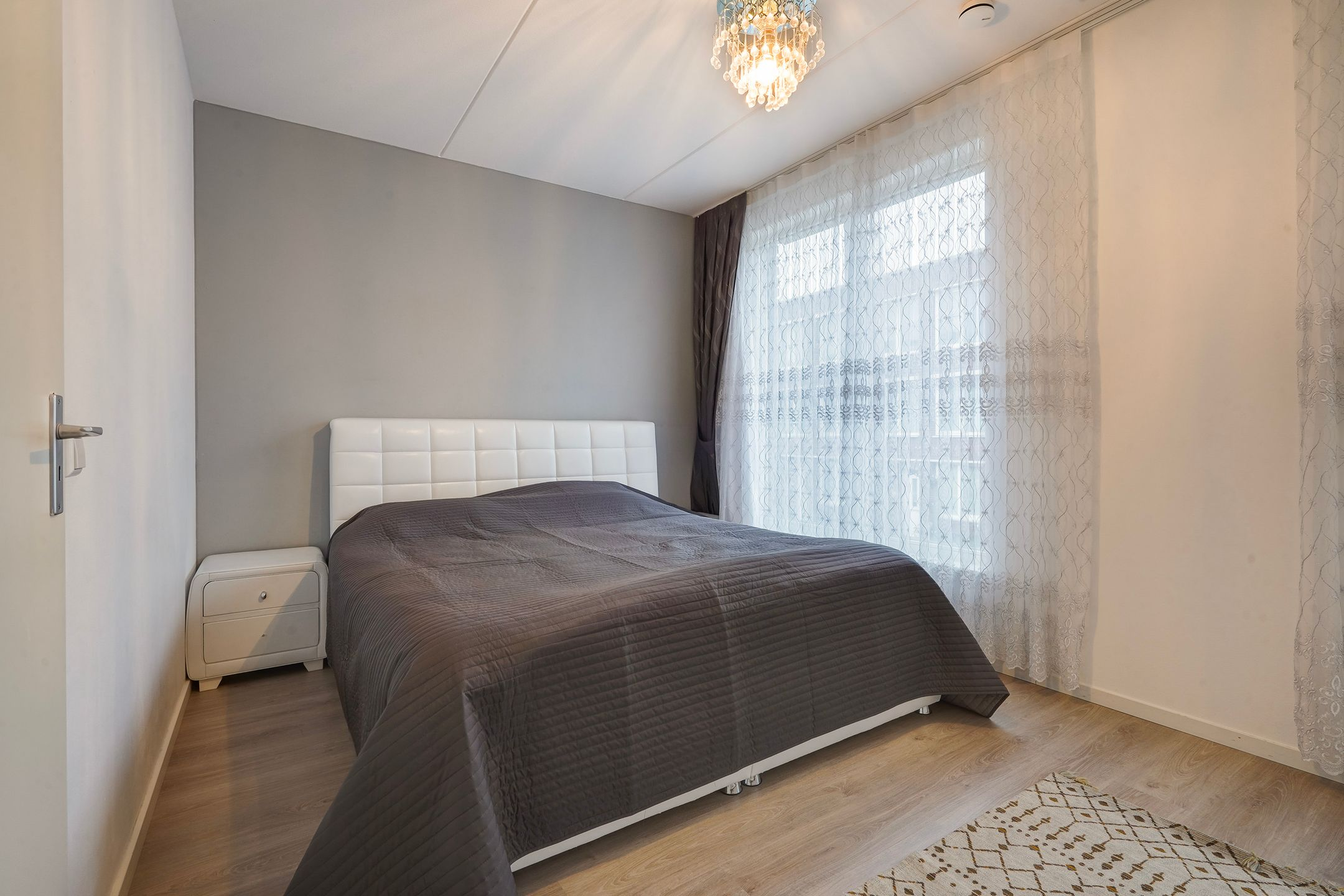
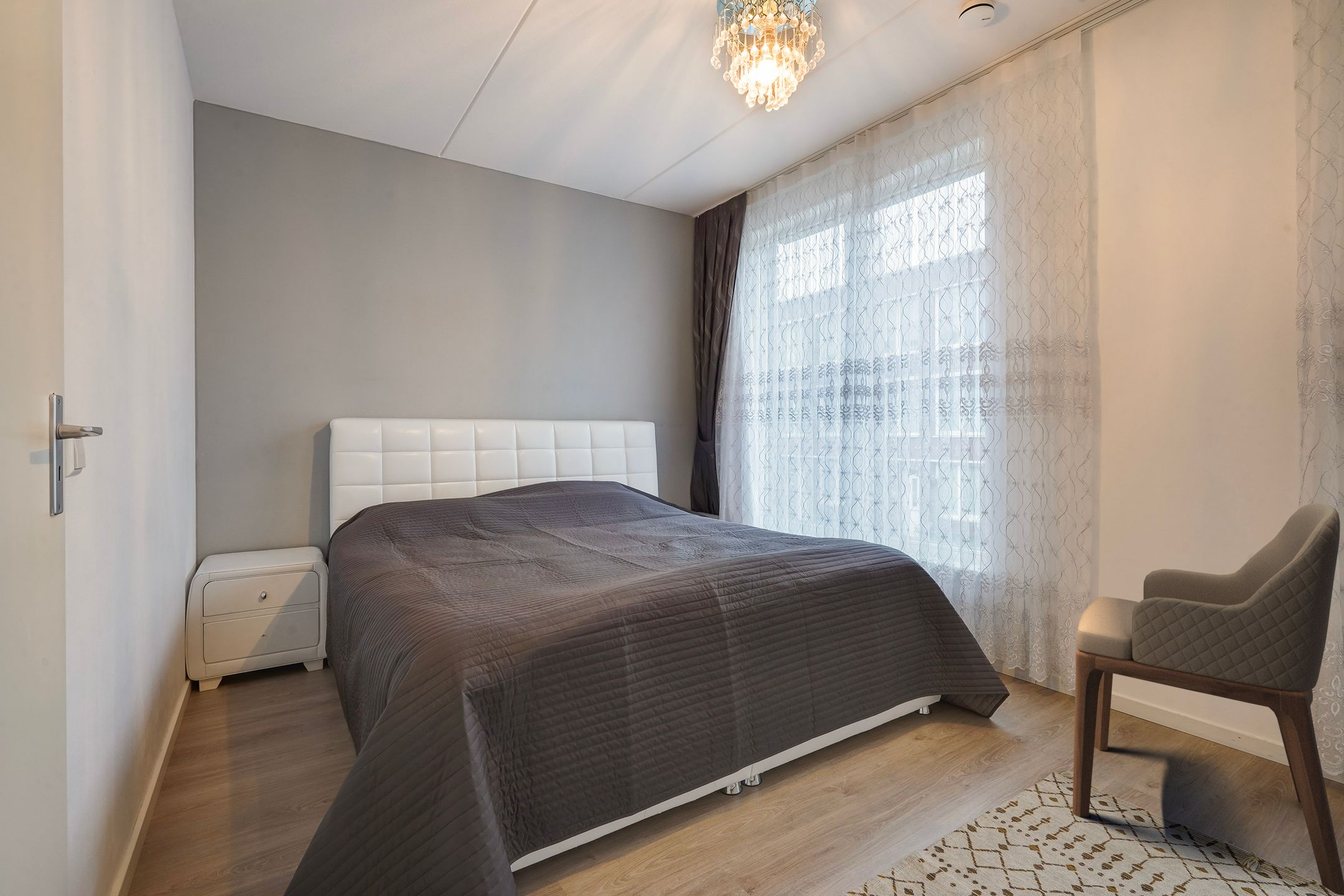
+ armchair [1072,502,1344,896]
